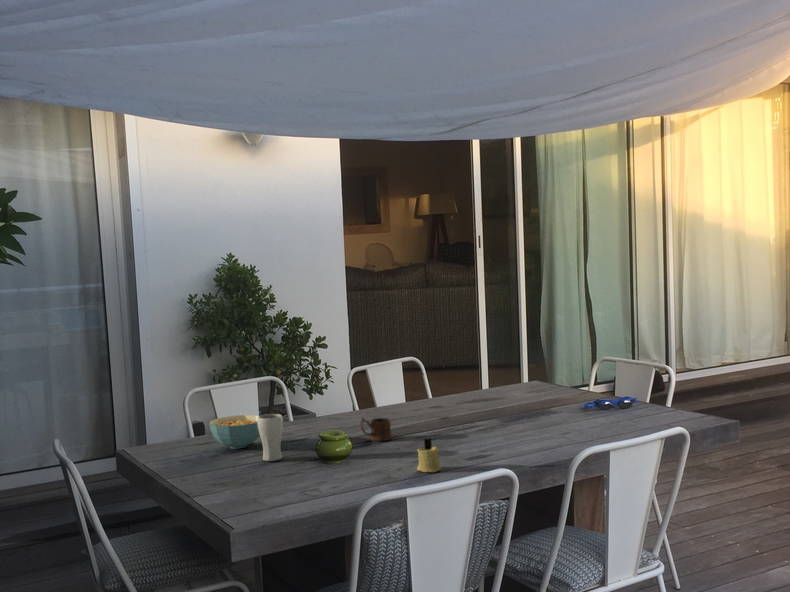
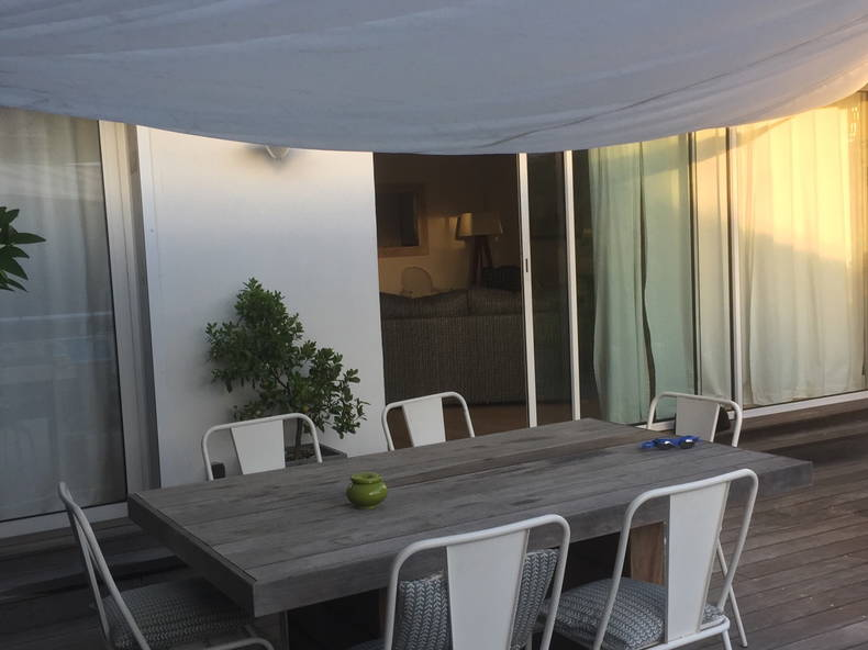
- drinking glass [257,413,284,462]
- candle [416,437,442,473]
- mug [359,416,393,442]
- cereal bowl [209,414,260,450]
